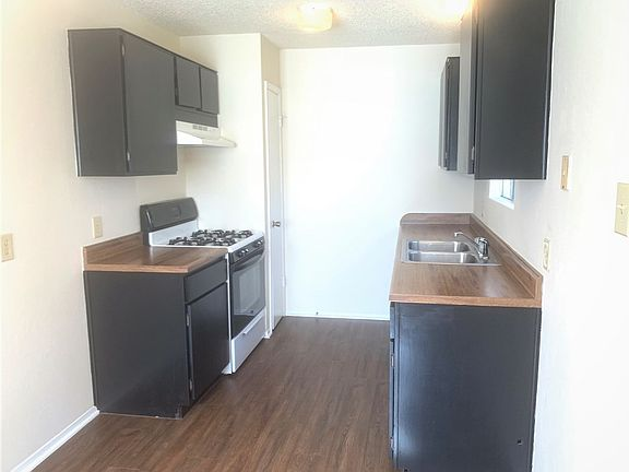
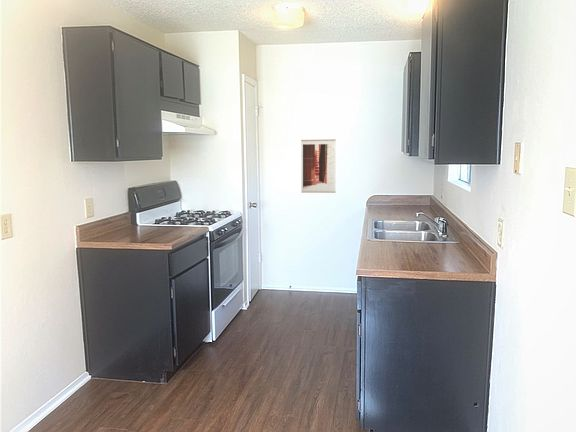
+ wall art [300,138,337,194]
